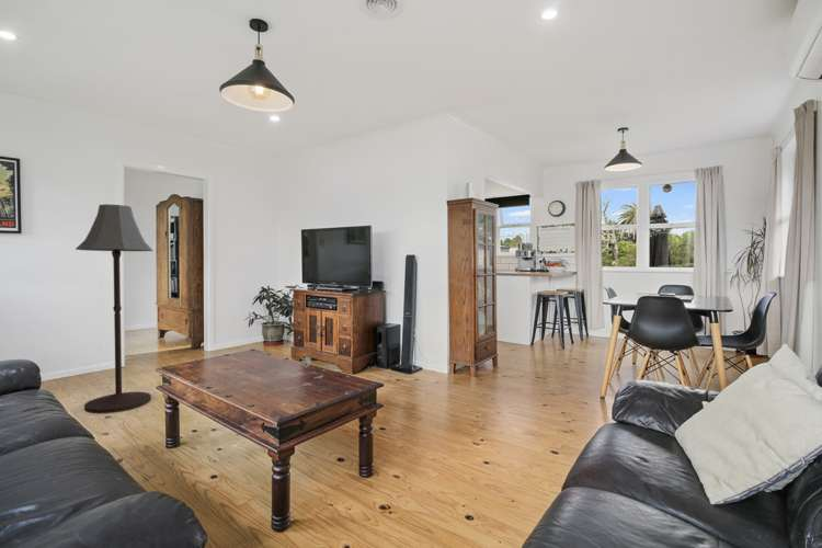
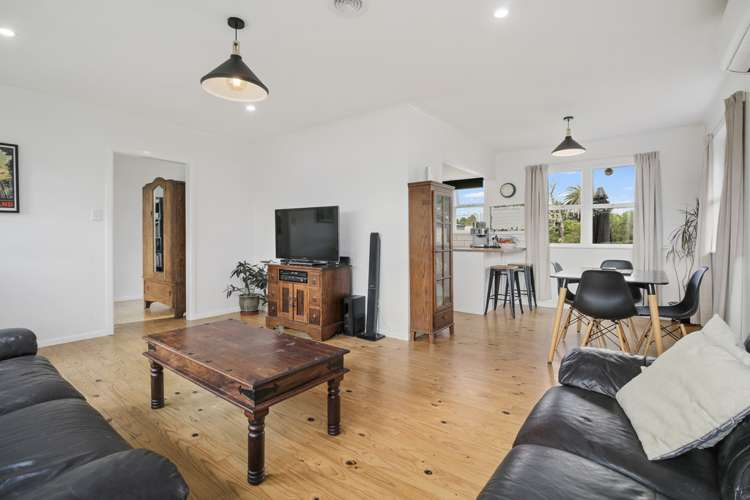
- floor lamp [75,203,155,414]
